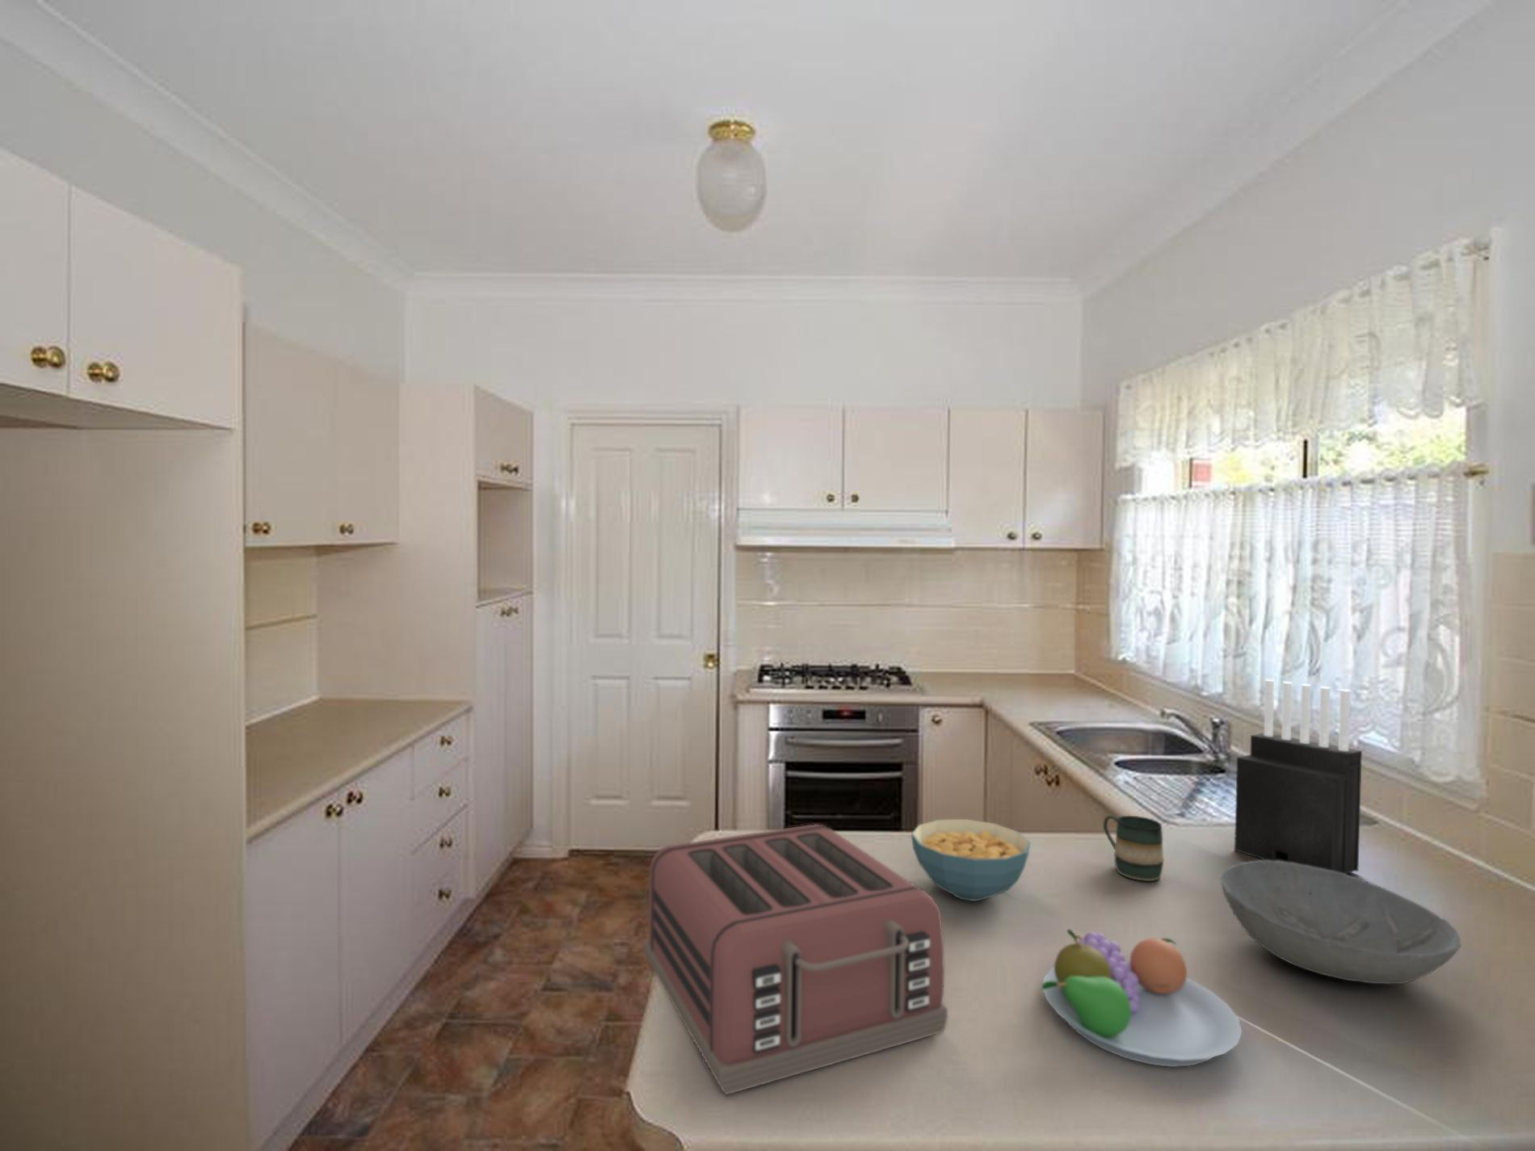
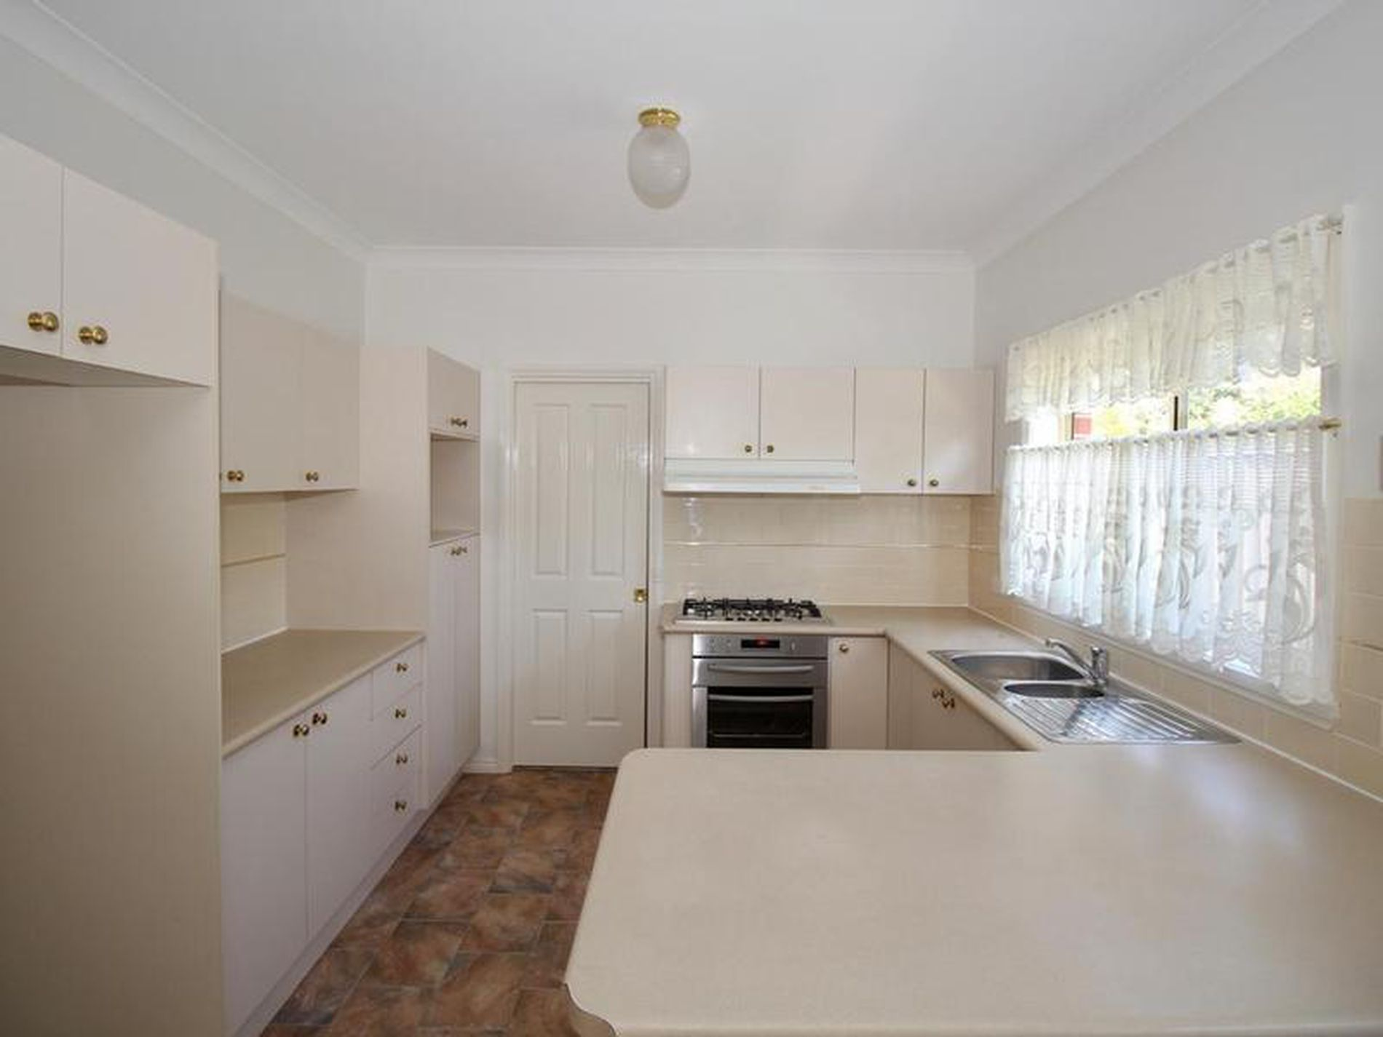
- mug [1102,815,1164,883]
- toaster [643,823,949,1095]
- cereal bowl [910,819,1031,902]
- knife block [1234,678,1363,875]
- bowl [1220,860,1461,984]
- fruit bowl [1041,929,1243,1068]
